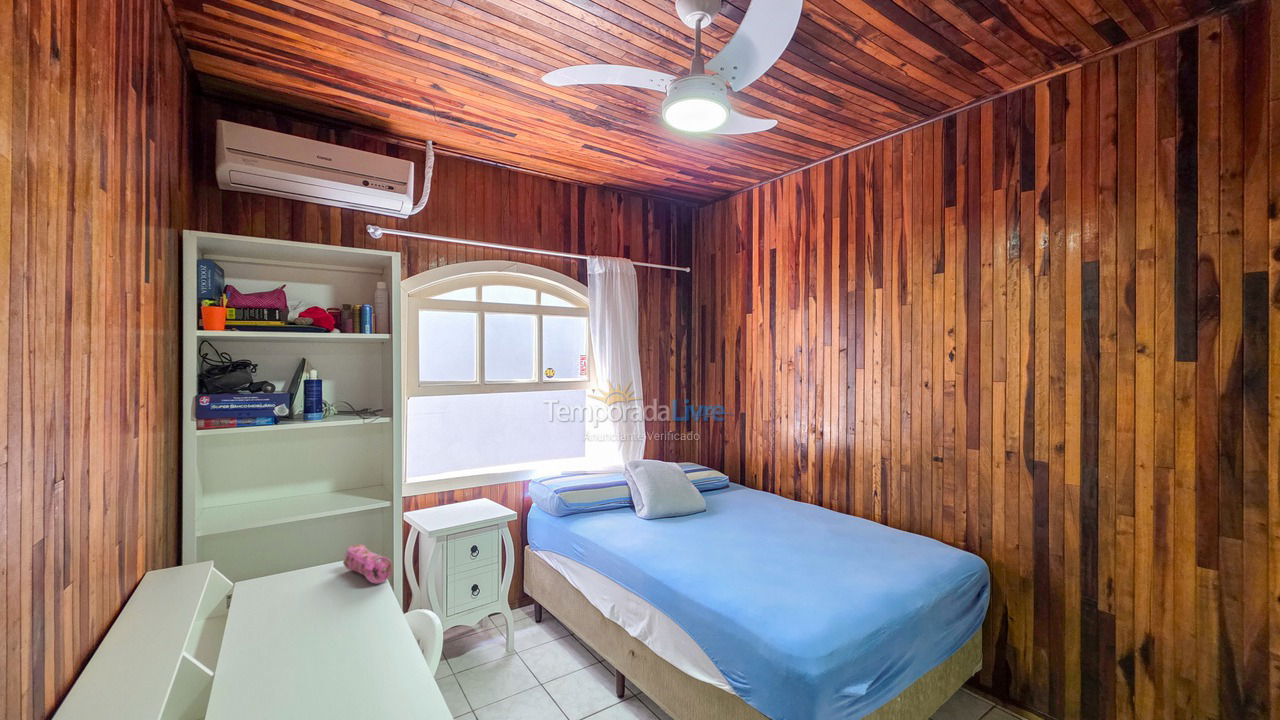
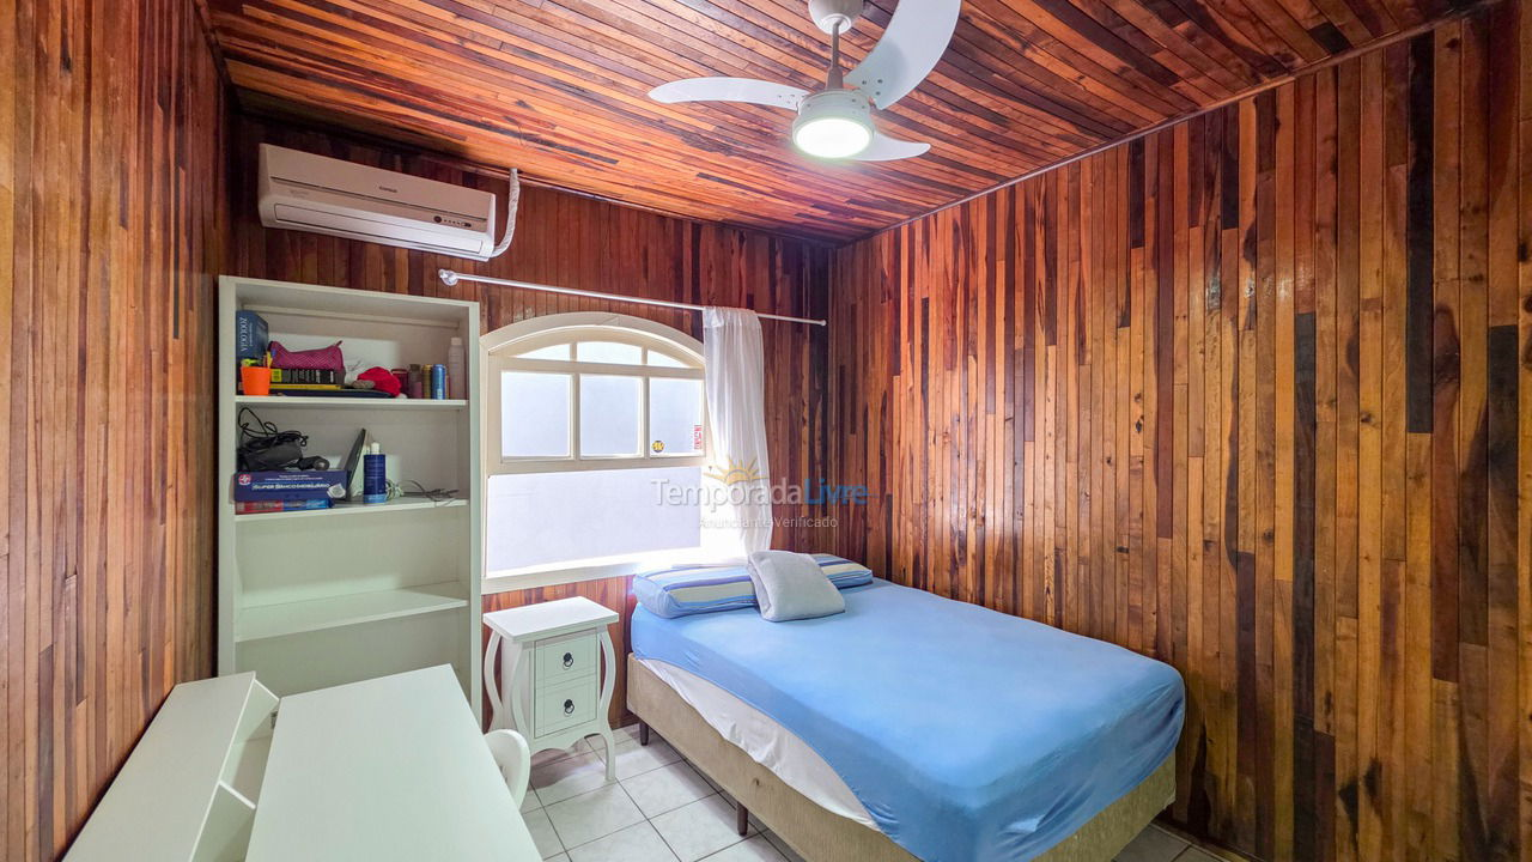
- pencil case [342,543,393,584]
